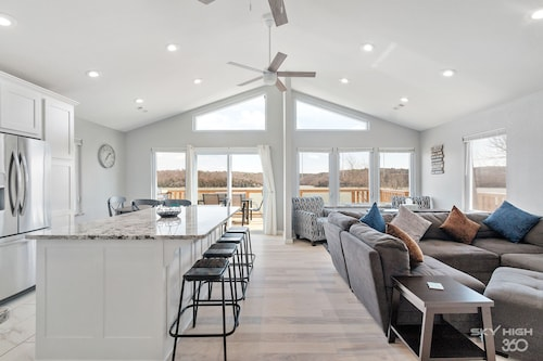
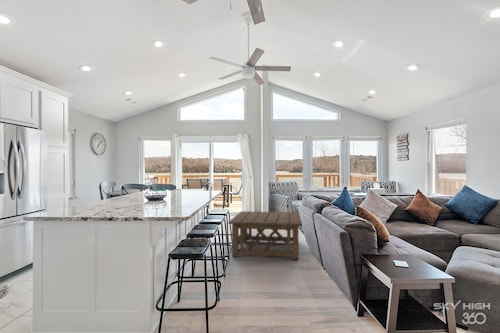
+ coffee table [227,210,302,261]
